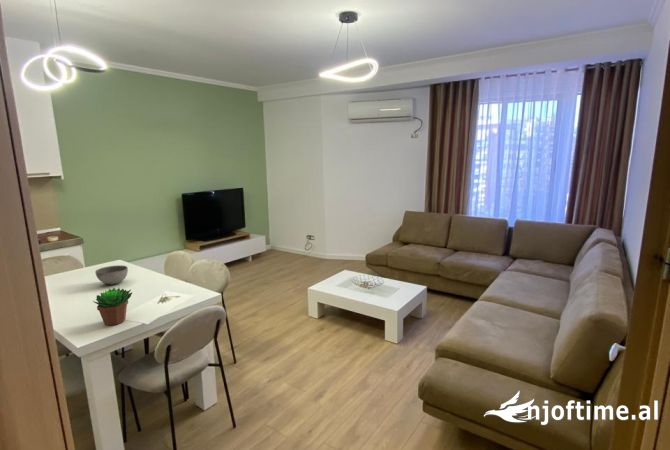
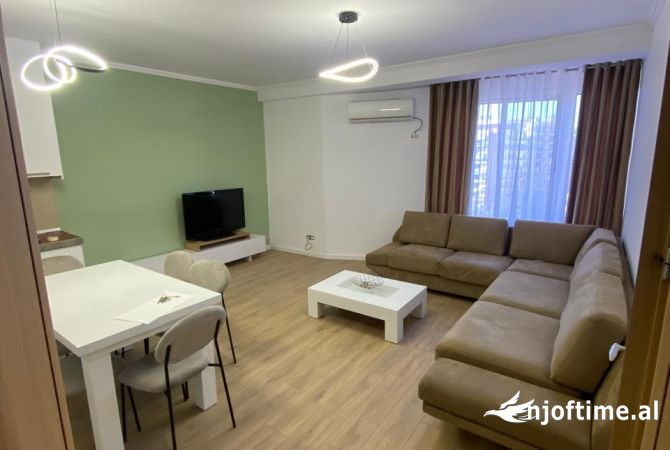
- succulent plant [92,287,134,326]
- bowl [94,264,129,285]
